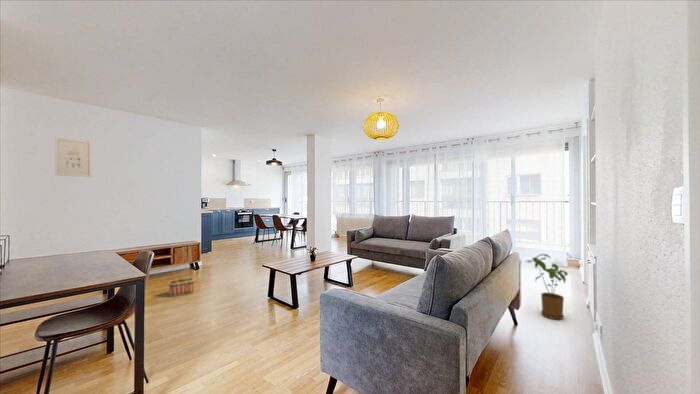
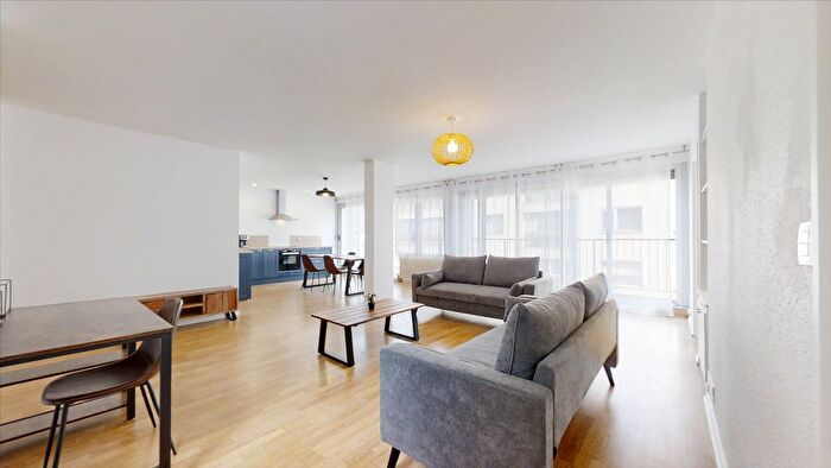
- basket [167,263,195,298]
- house plant [525,253,569,321]
- wall art [54,137,92,178]
